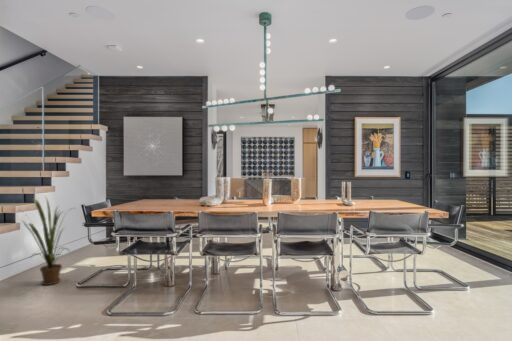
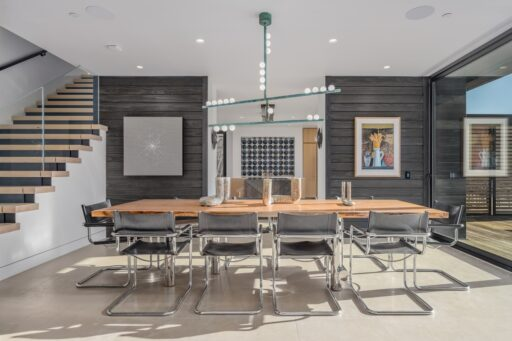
- house plant [19,195,75,286]
